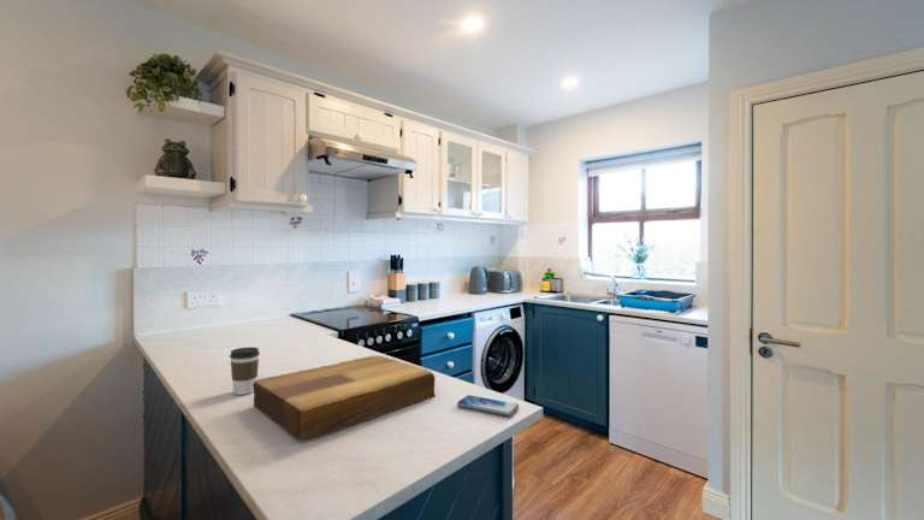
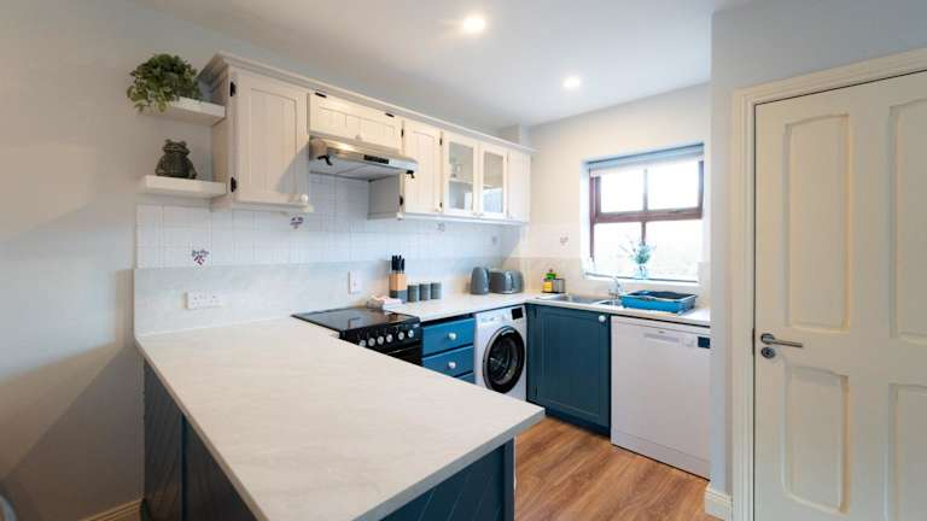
- smartphone [456,394,520,416]
- coffee cup [229,345,261,396]
- cutting board [253,354,437,441]
